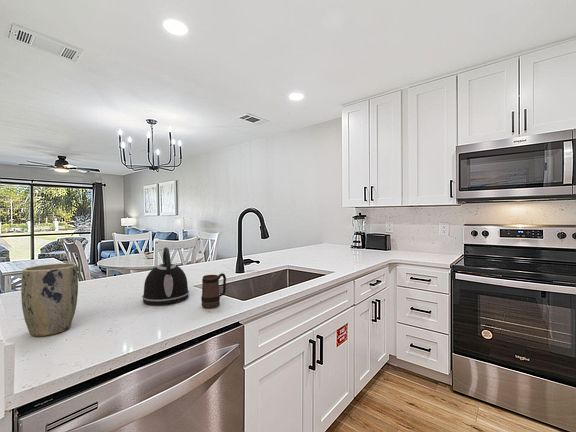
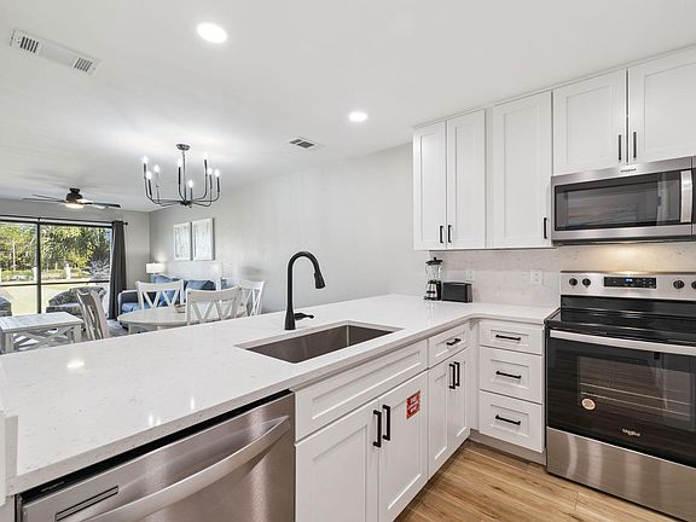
- plant pot [20,262,79,338]
- kettle [141,246,190,307]
- mug [200,272,227,309]
